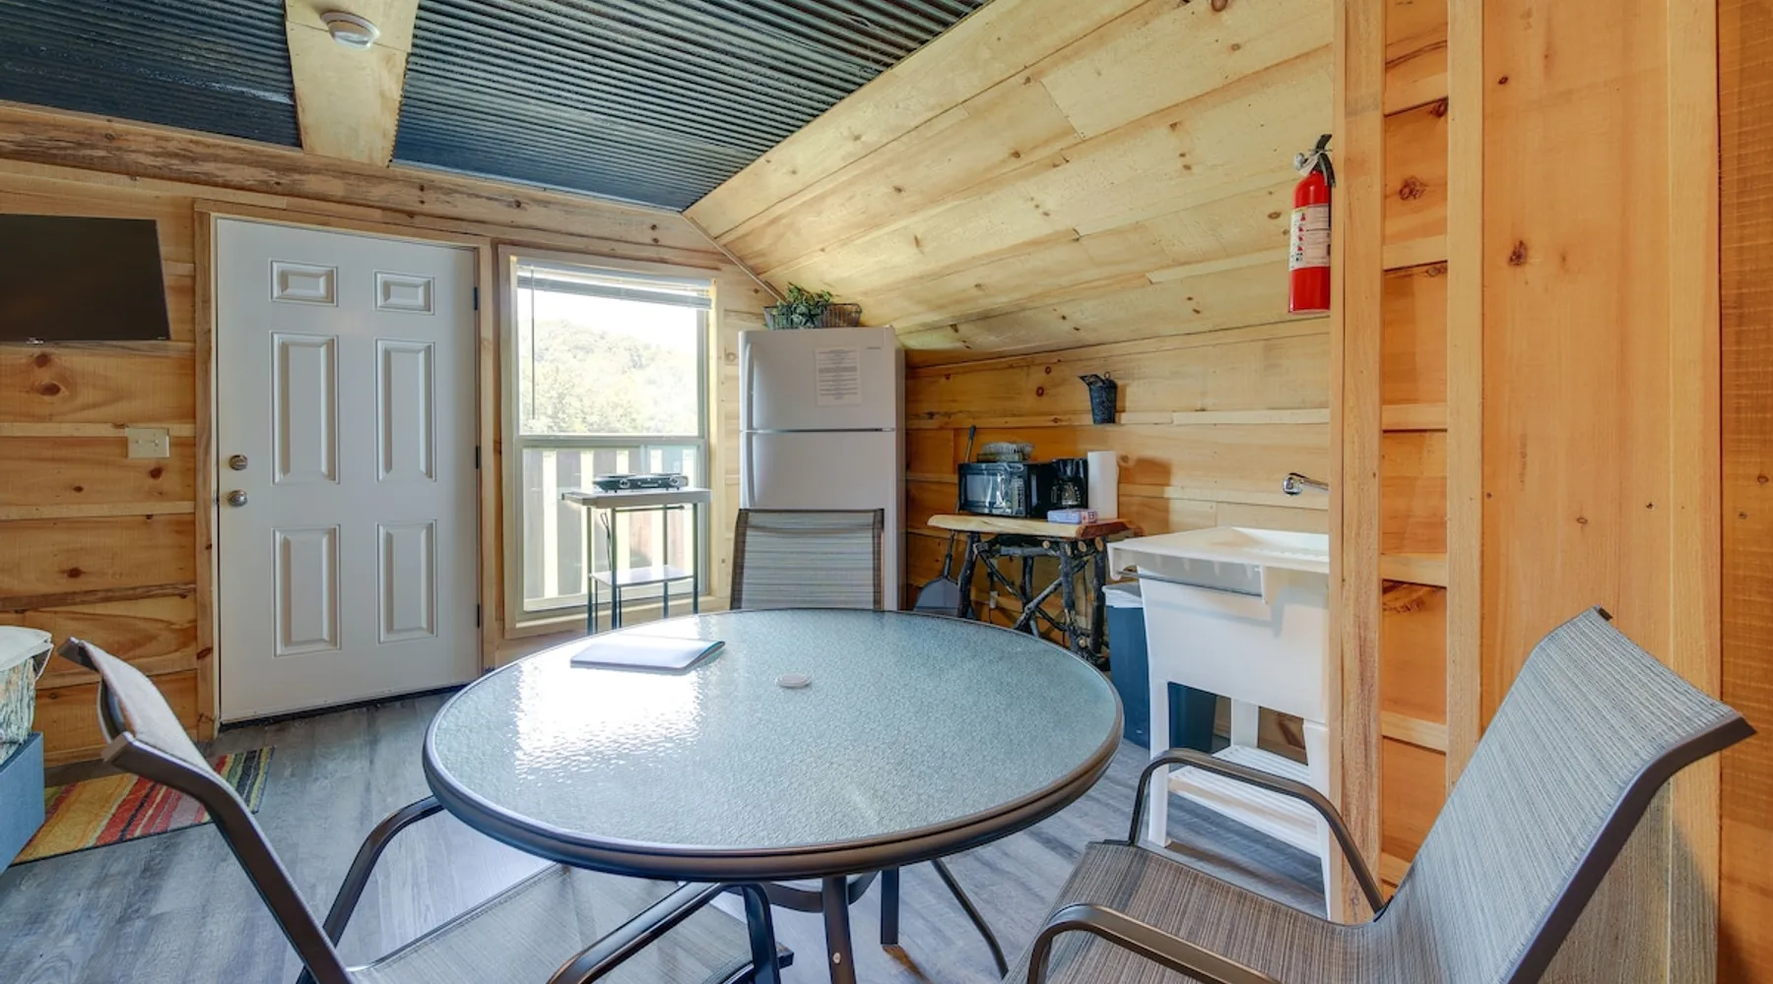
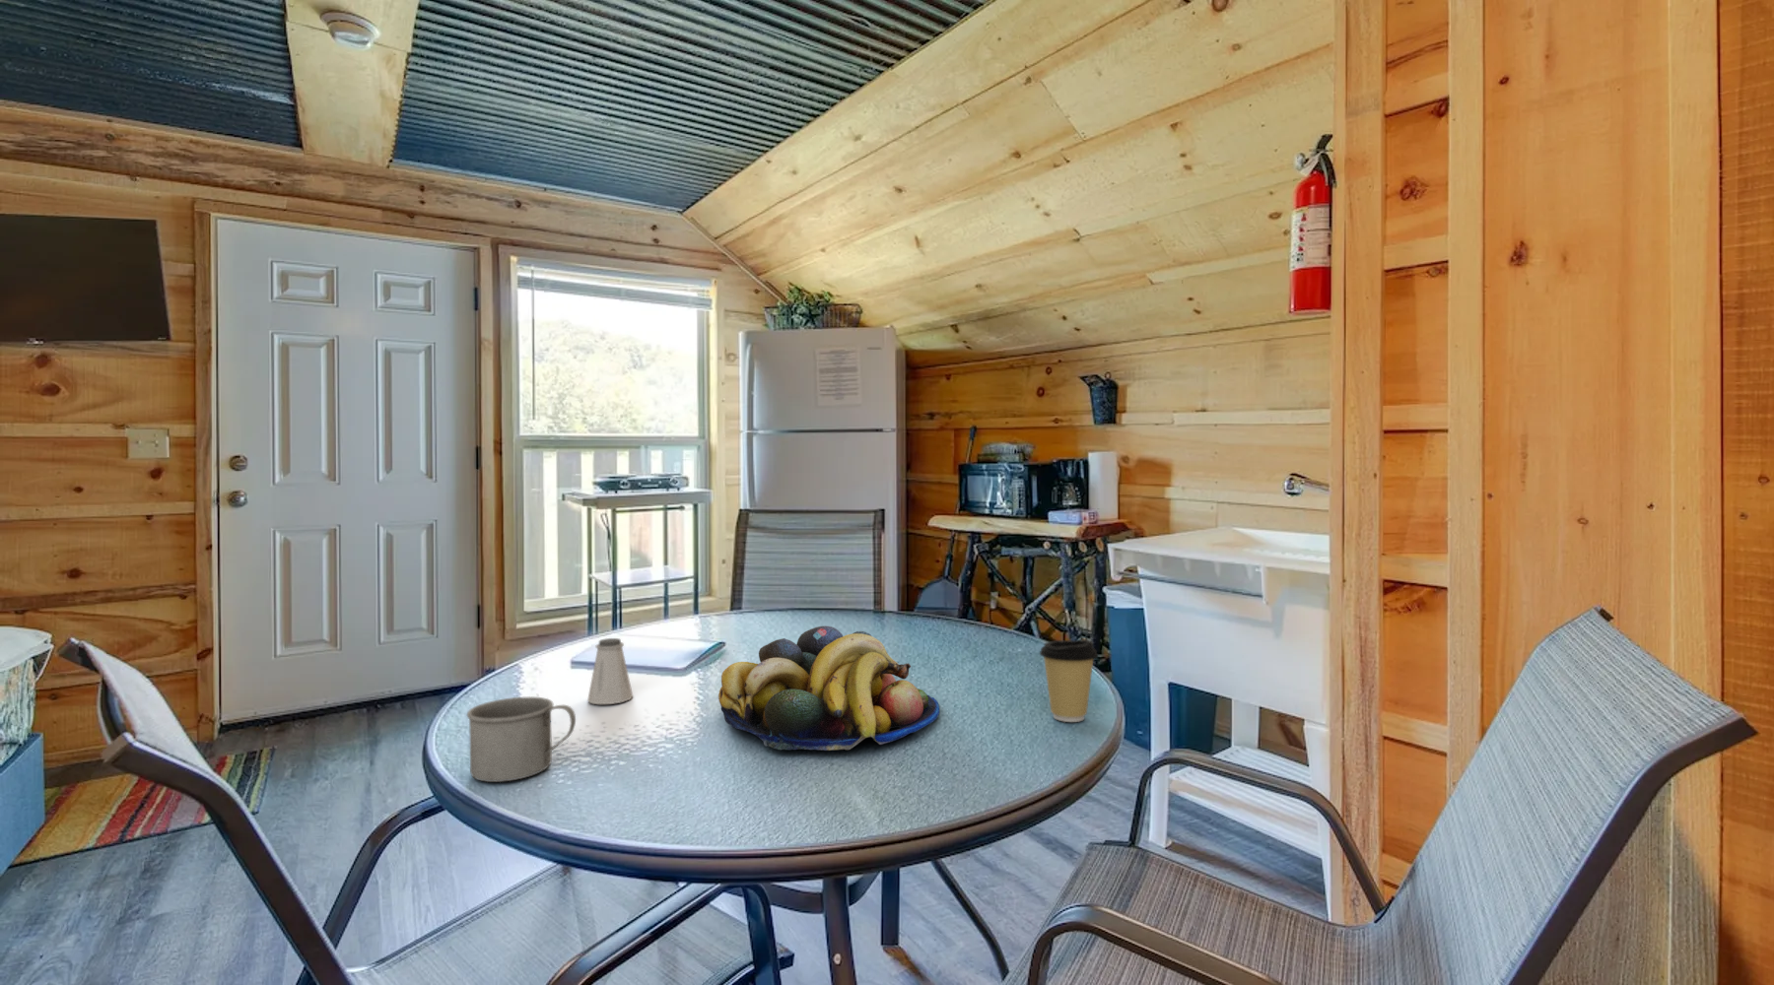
+ fruit bowl [717,626,940,752]
+ saltshaker [586,637,633,705]
+ mug [466,695,576,784]
+ coffee cup [1039,638,1099,723]
